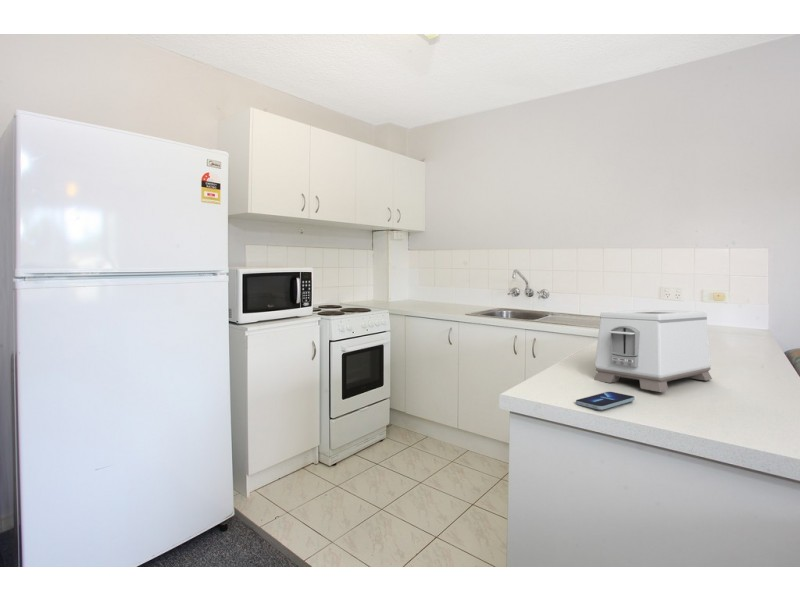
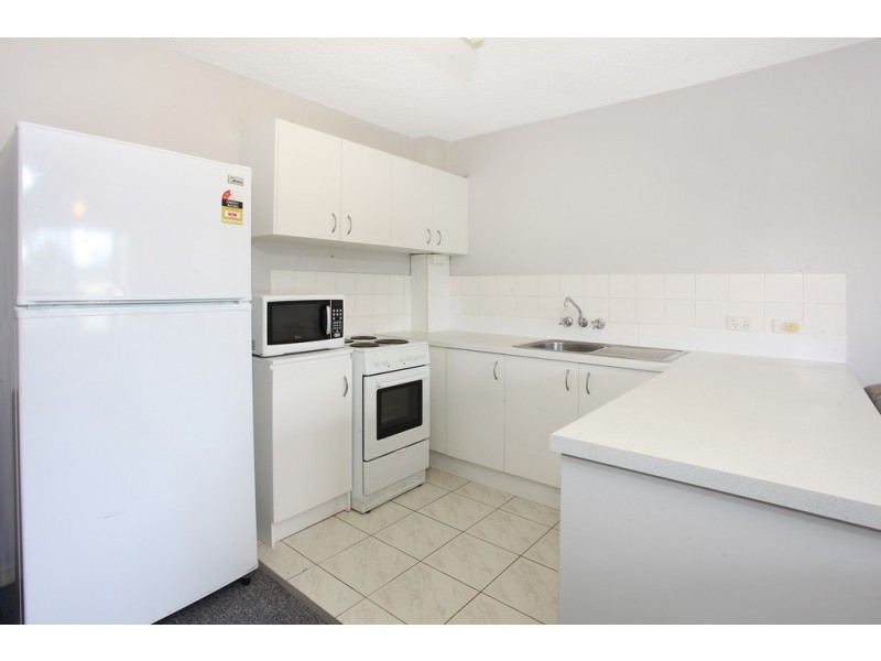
- smartphone [575,391,636,411]
- toaster [593,309,713,393]
